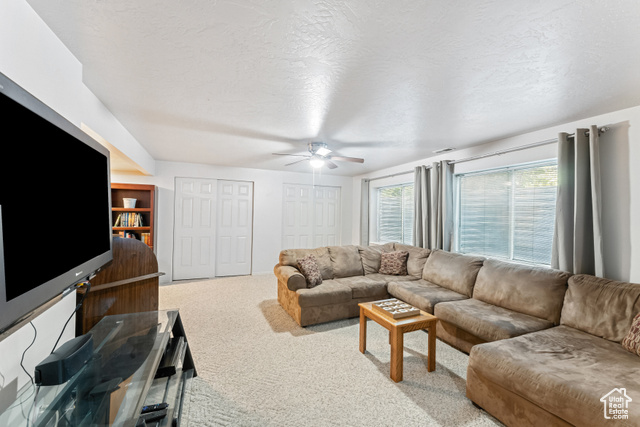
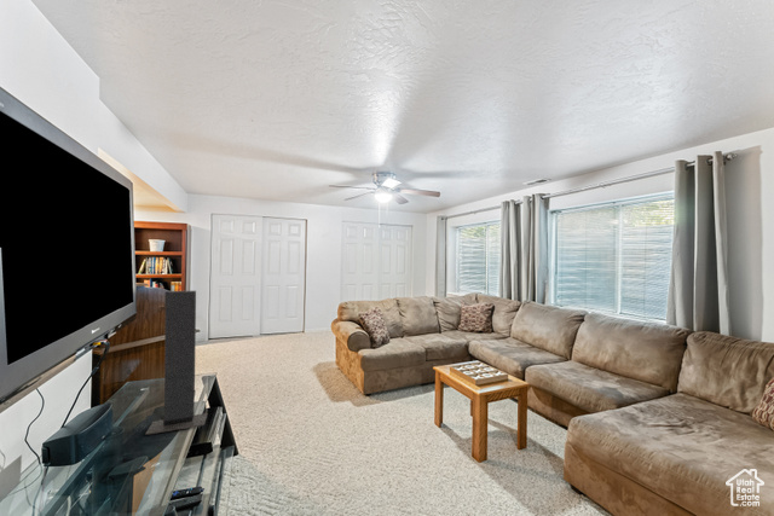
+ speaker [144,290,208,436]
